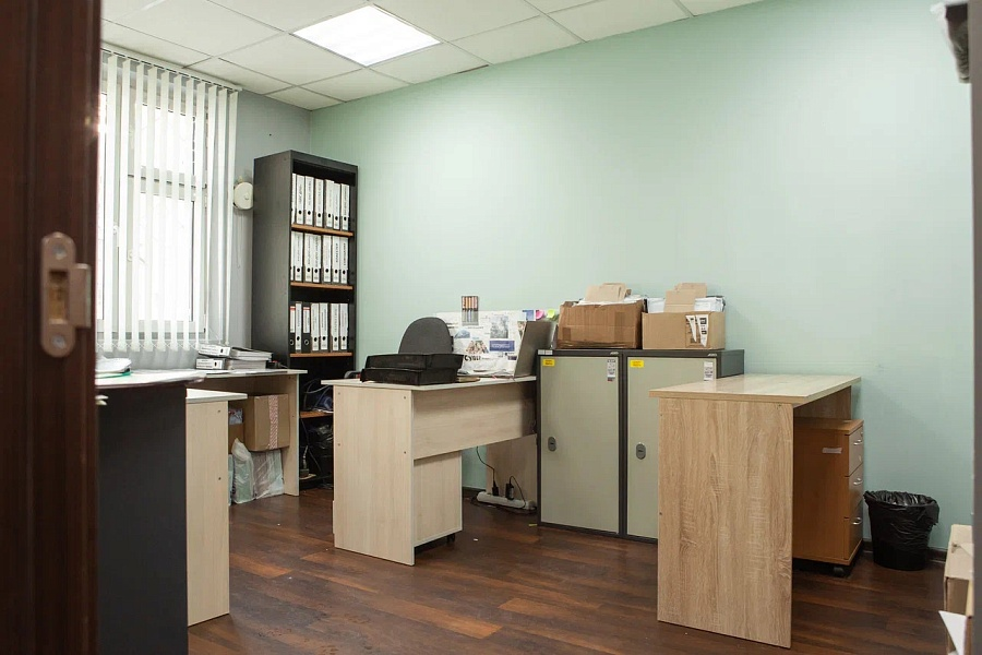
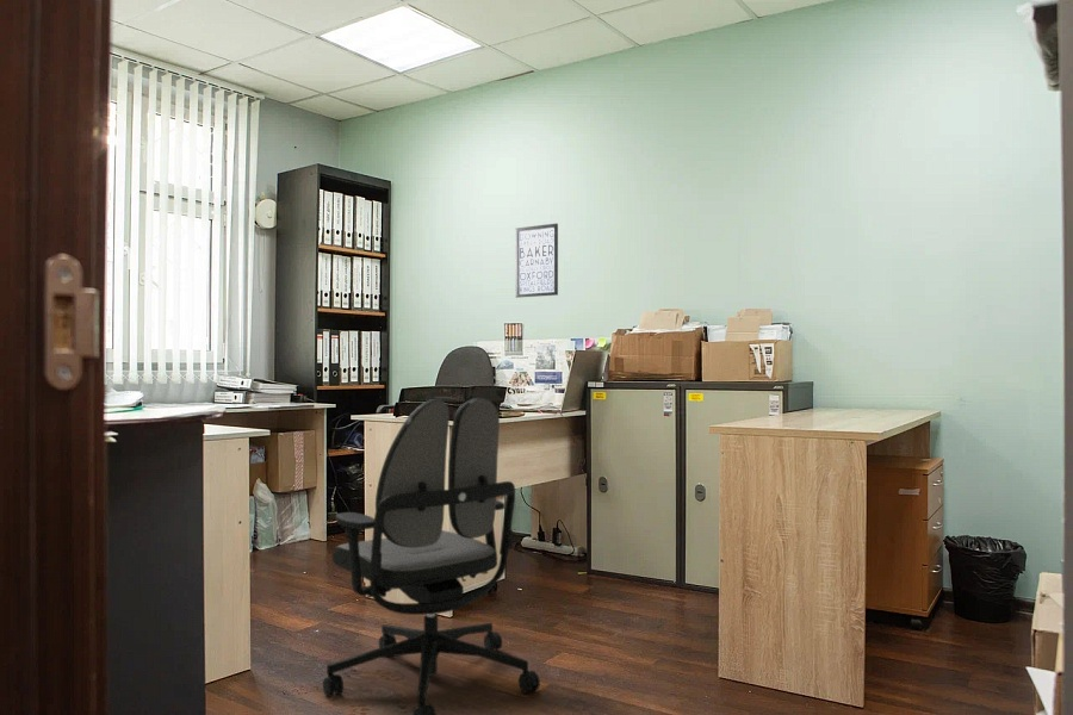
+ wall art [514,223,559,299]
+ office chair [322,397,541,715]
